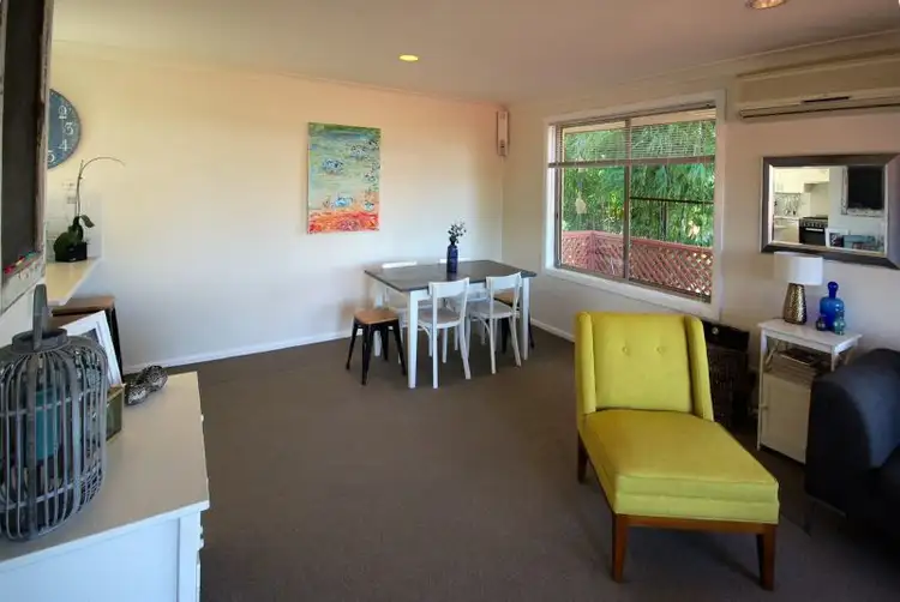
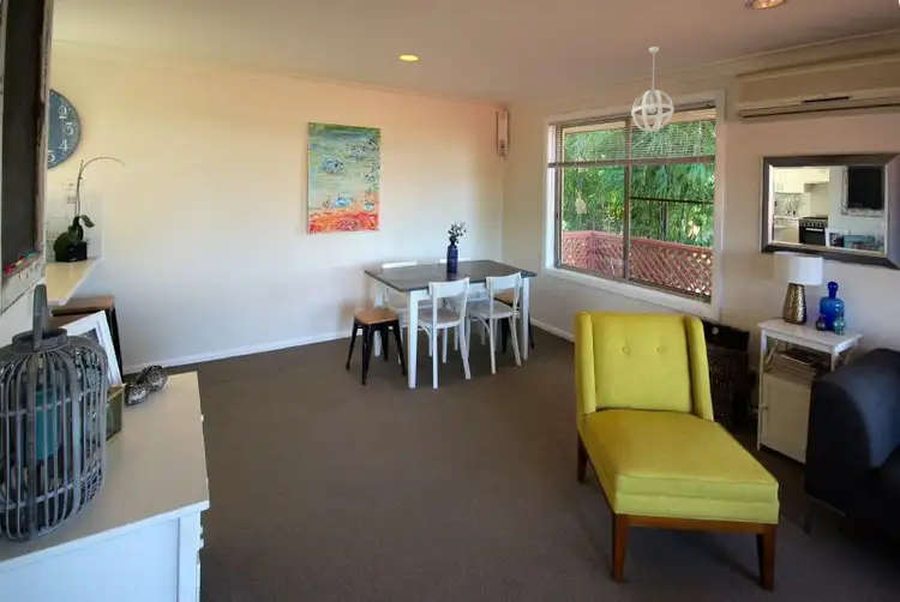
+ pendant light [630,46,676,133]
